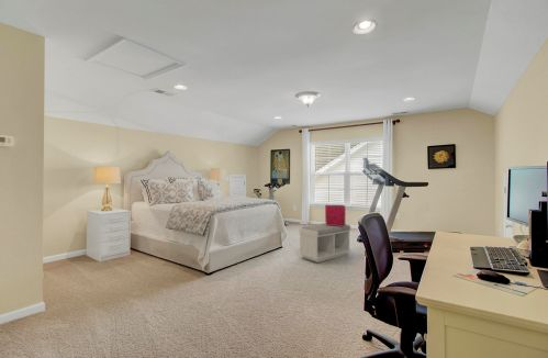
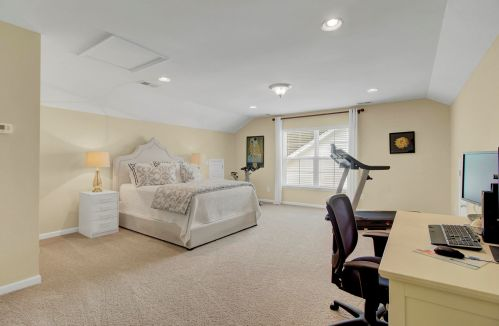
- storage bin [324,204,347,226]
- bench [298,222,351,264]
